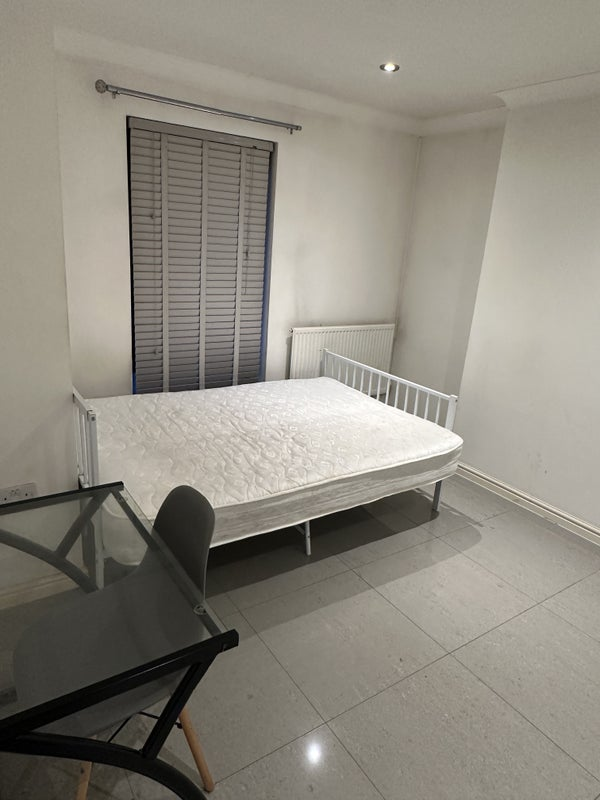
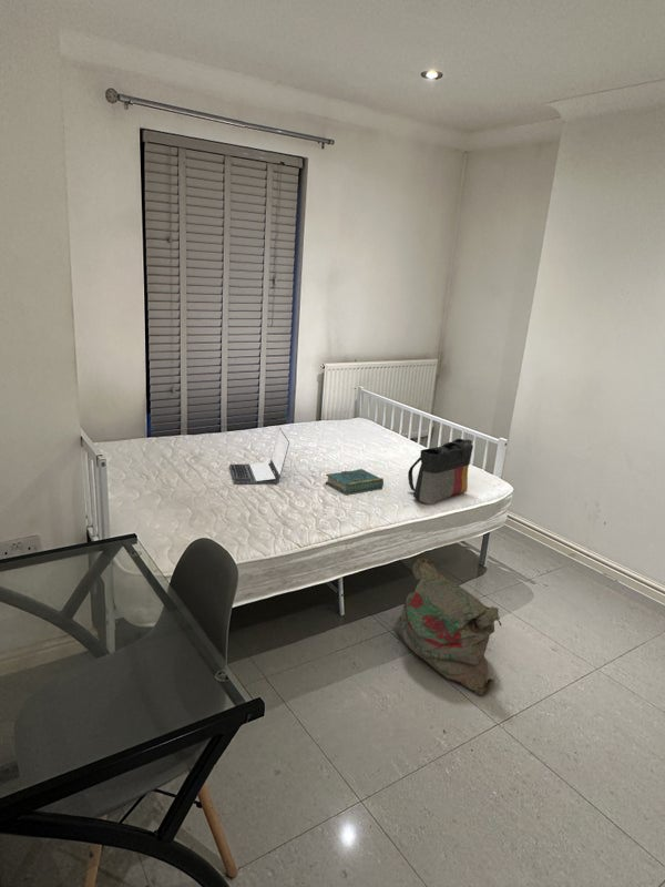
+ book [325,468,385,496]
+ bag [393,557,502,696]
+ tote bag [407,438,474,506]
+ laptop [228,427,290,486]
